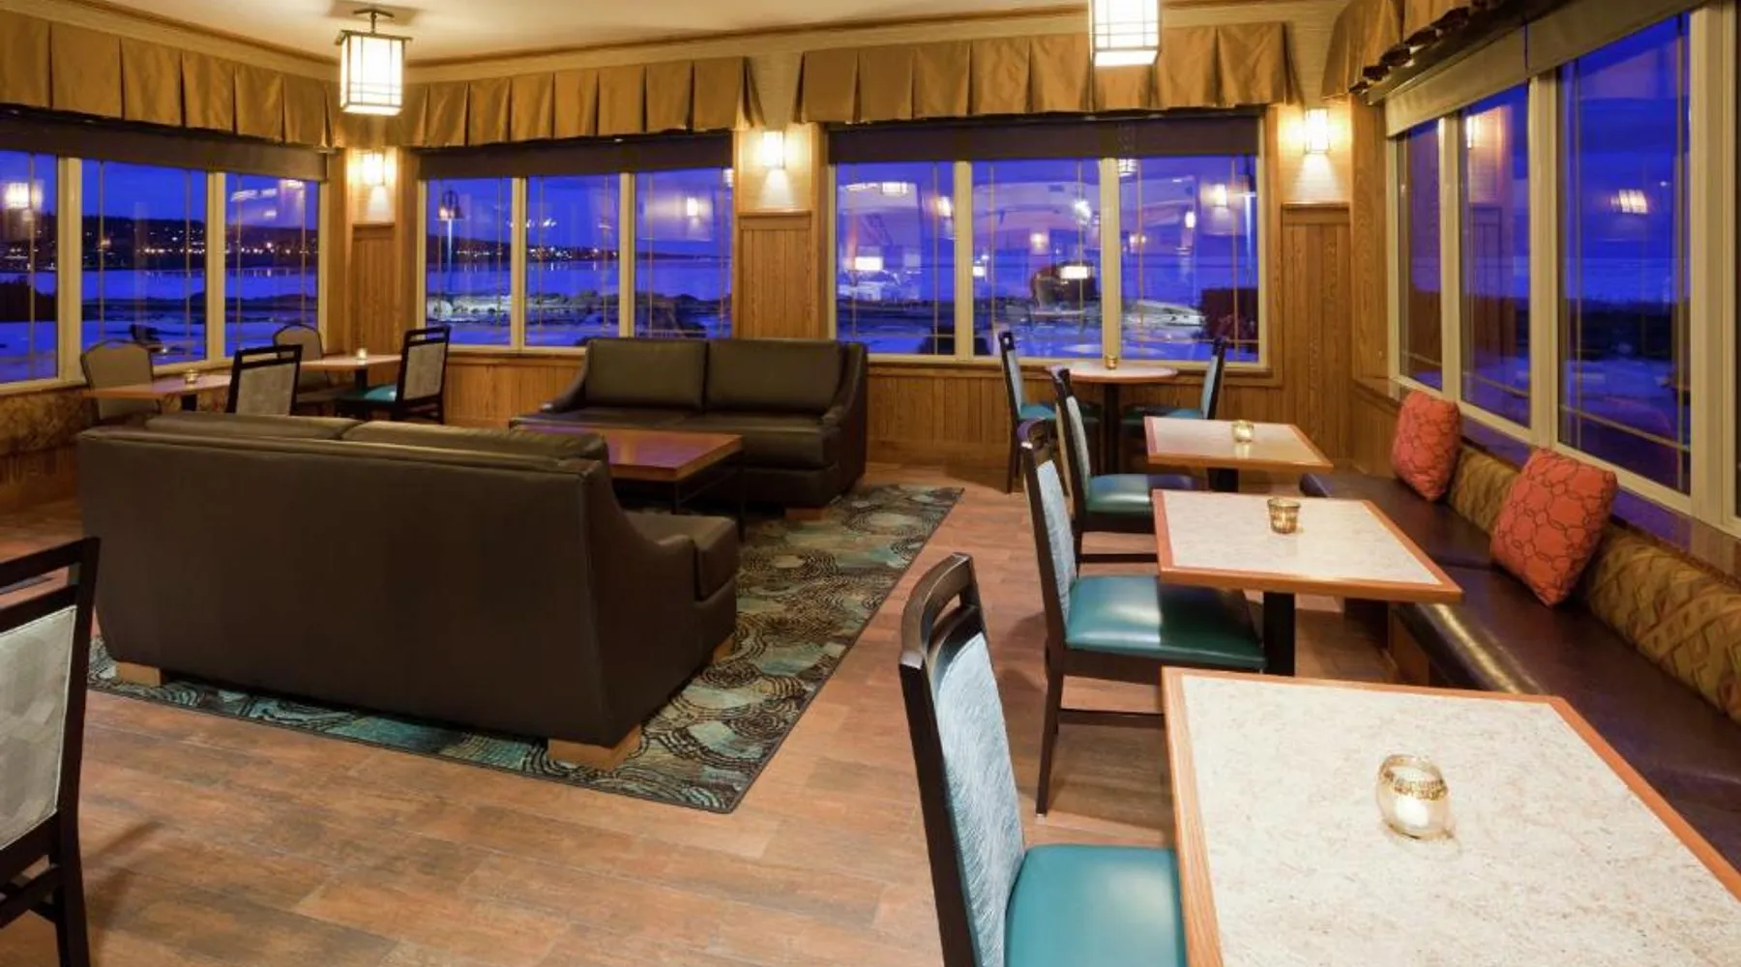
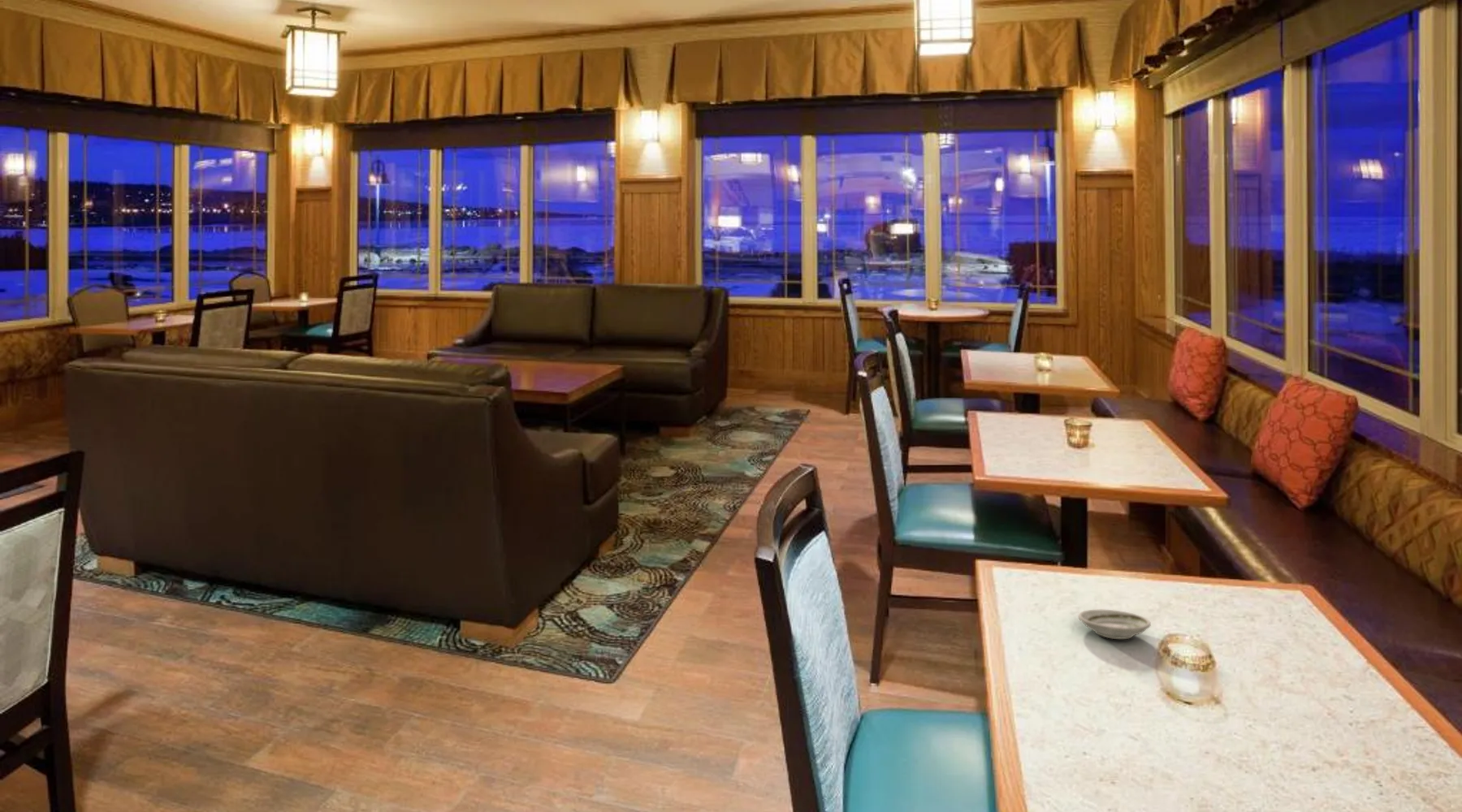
+ saucer [1078,609,1152,640]
